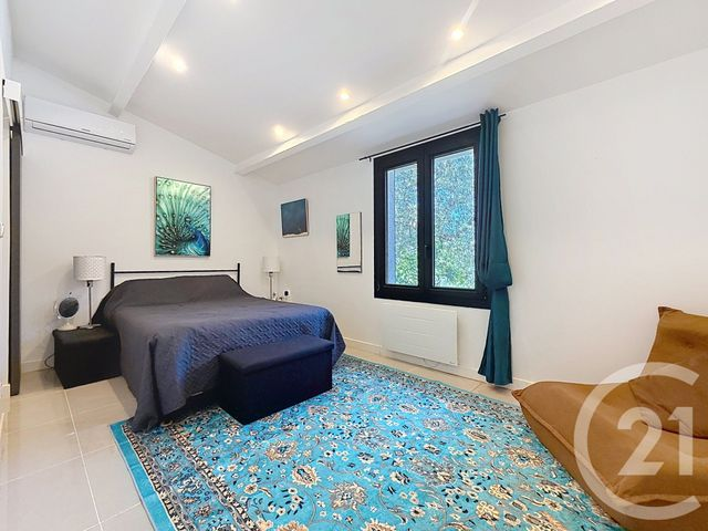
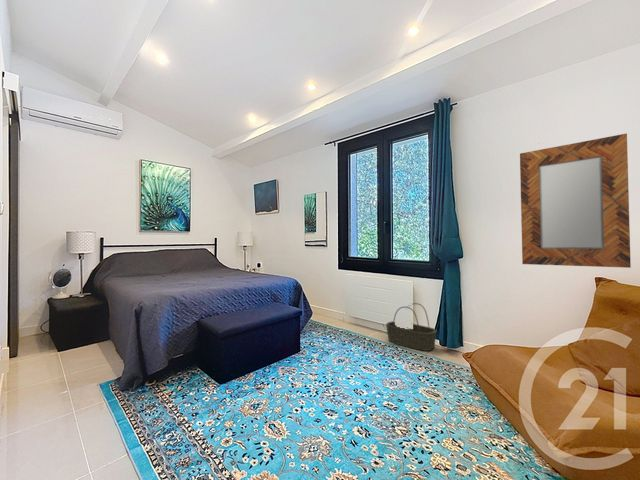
+ home mirror [519,132,632,269]
+ basket [385,302,438,352]
